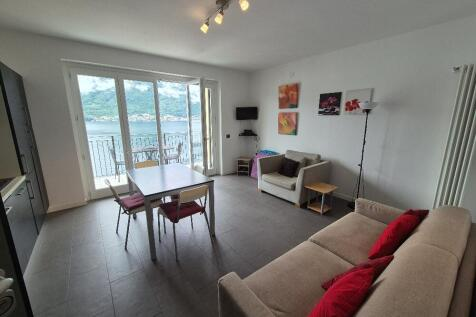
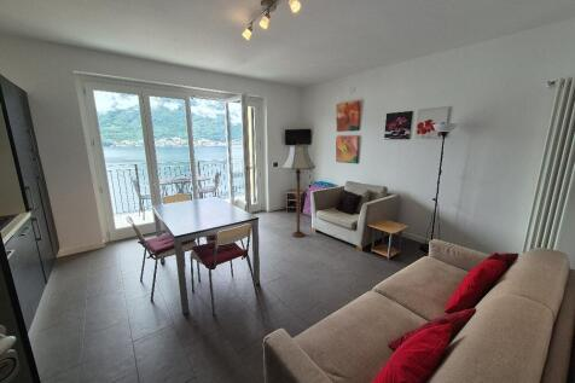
+ floor lamp [279,141,316,238]
